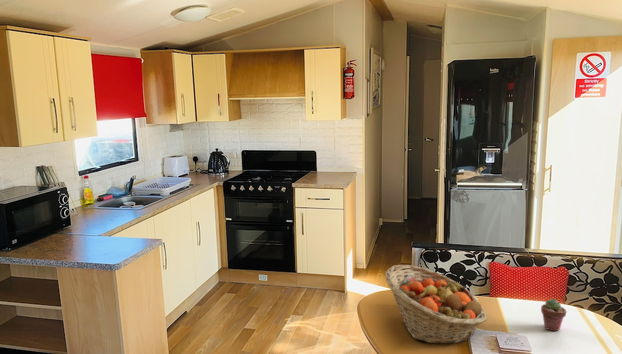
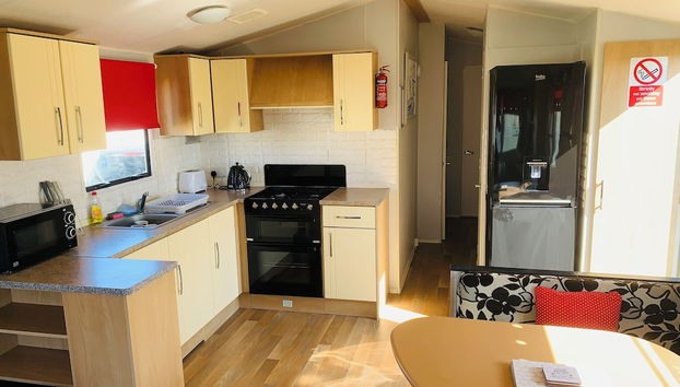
- potted succulent [540,298,567,332]
- fruit basket [384,264,487,345]
